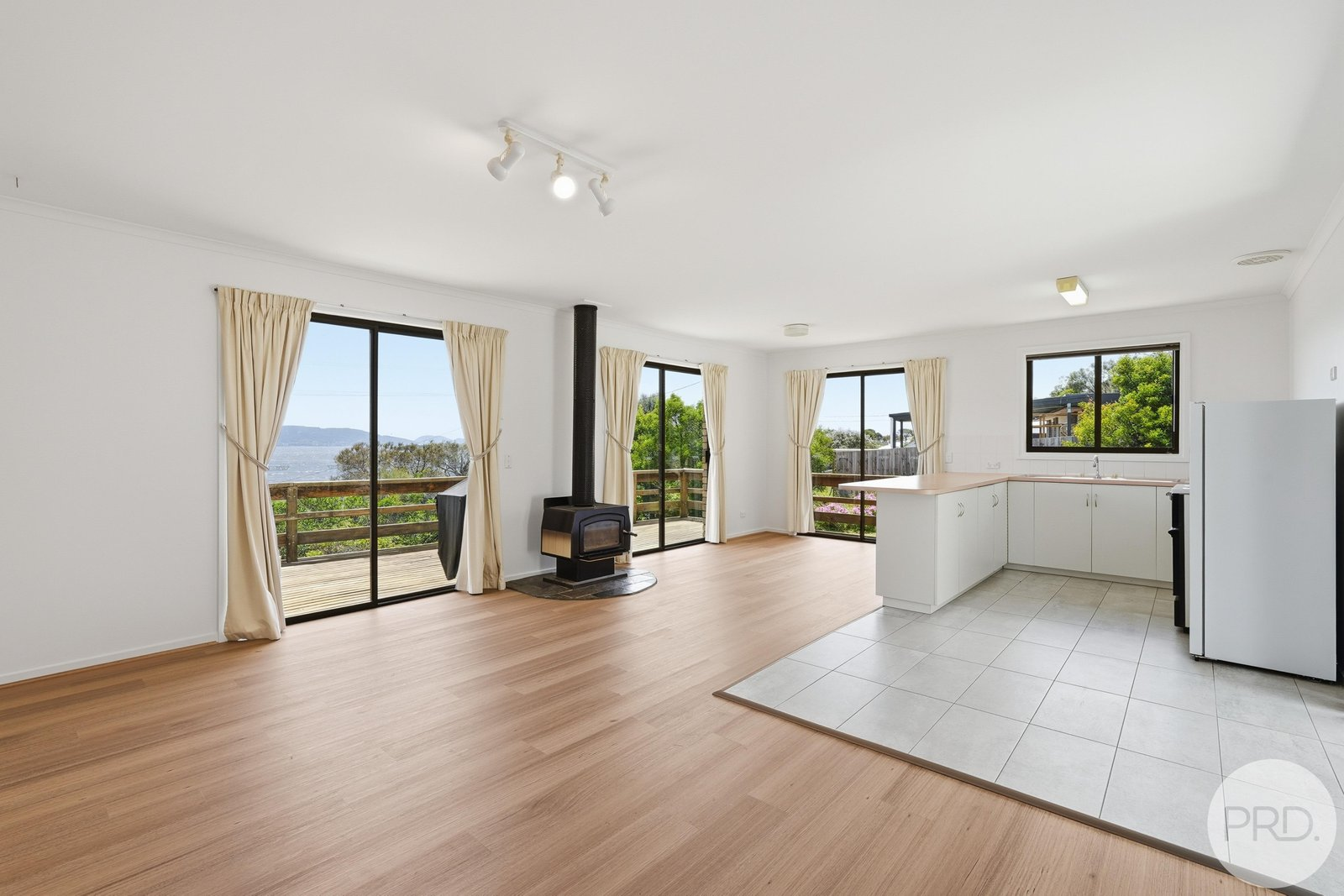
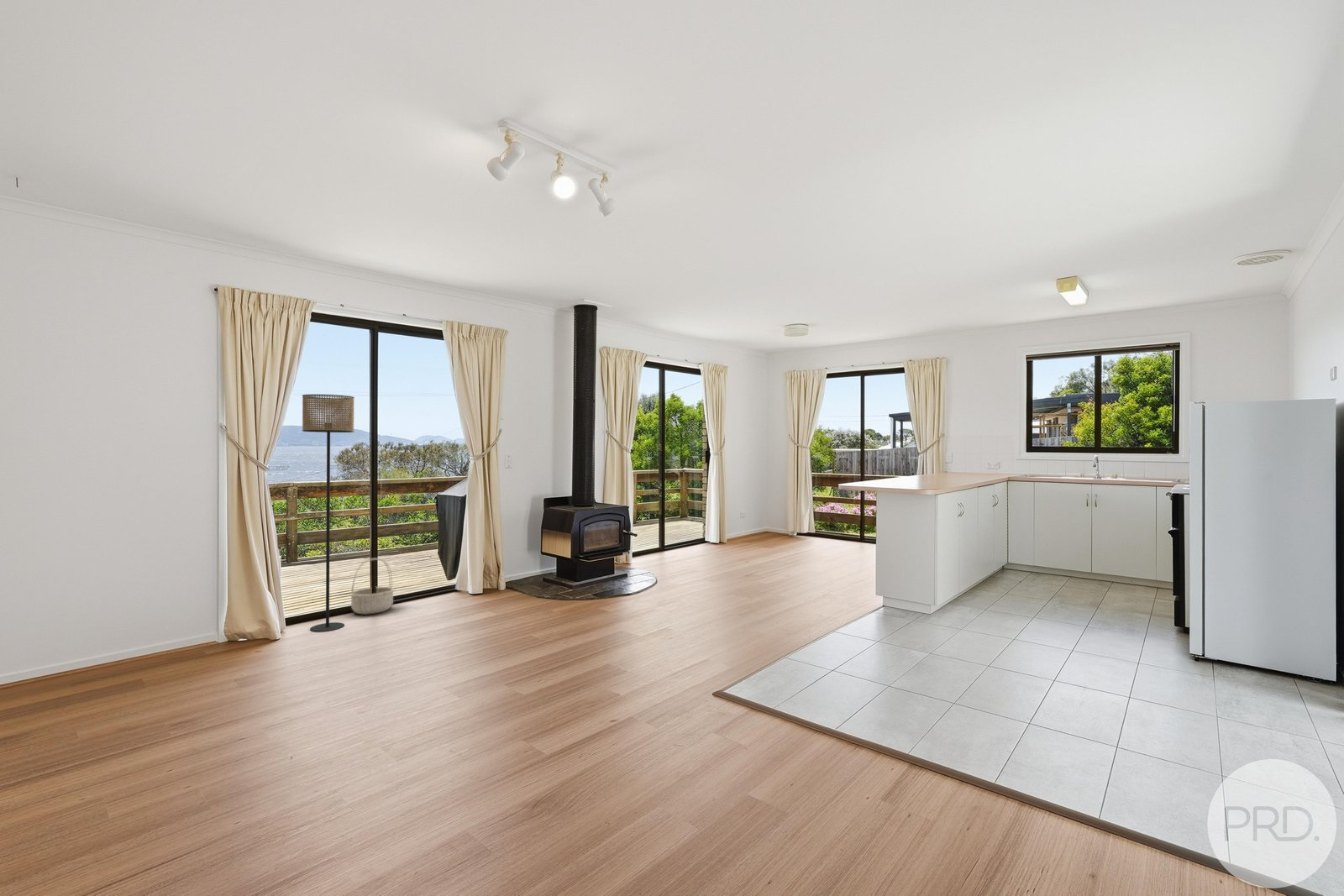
+ floor lamp [302,394,355,633]
+ basket [349,558,396,616]
